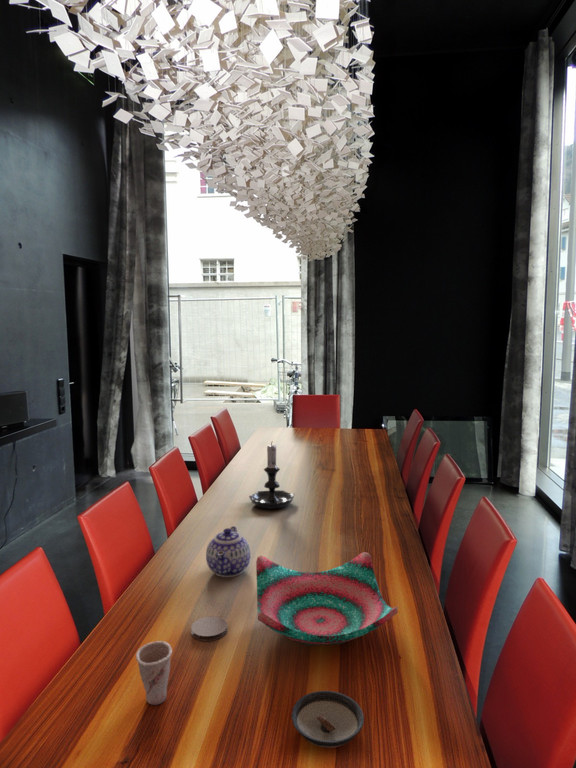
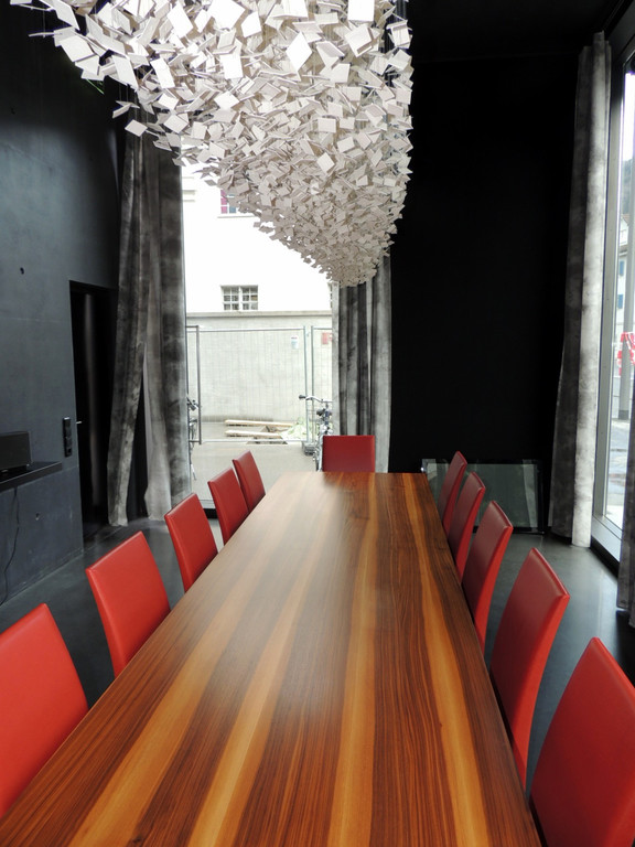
- candle holder [248,440,296,510]
- coaster [190,616,229,642]
- teapot [205,525,251,578]
- saucer [291,690,365,748]
- decorative bowl [255,551,399,646]
- cup [135,640,173,706]
